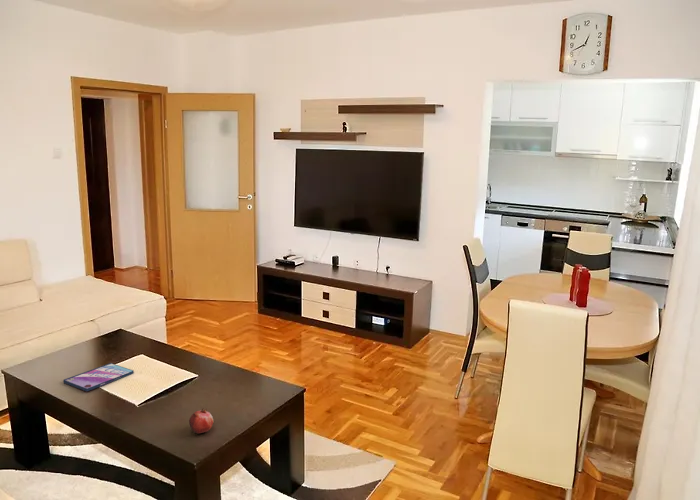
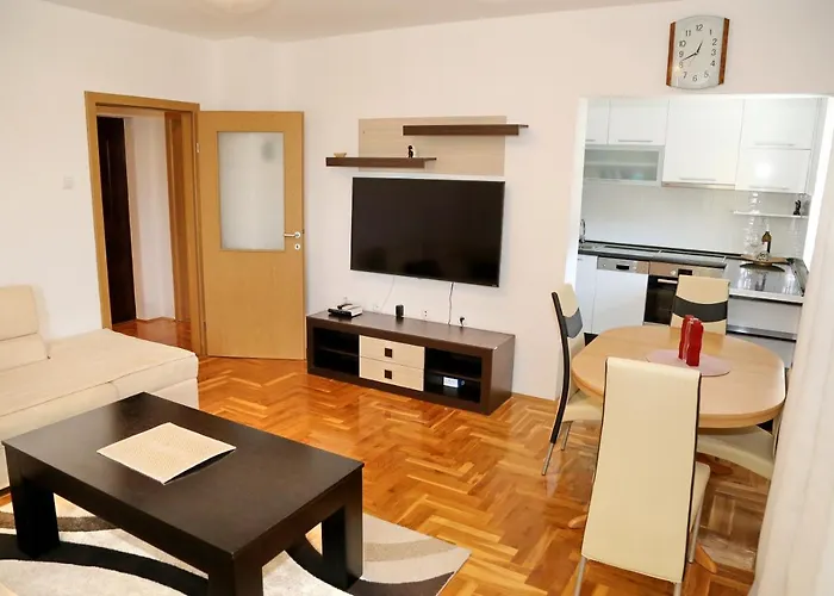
- video game case [62,362,135,392]
- fruit [188,408,214,434]
